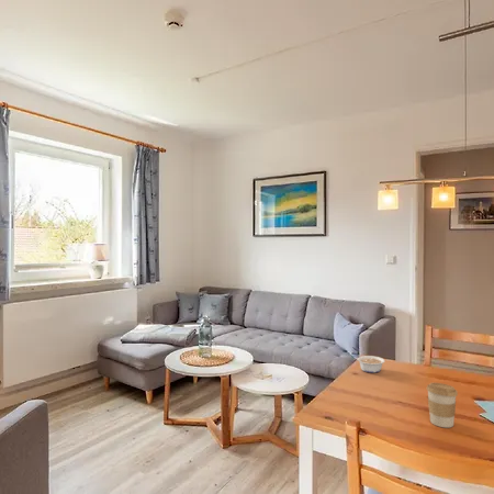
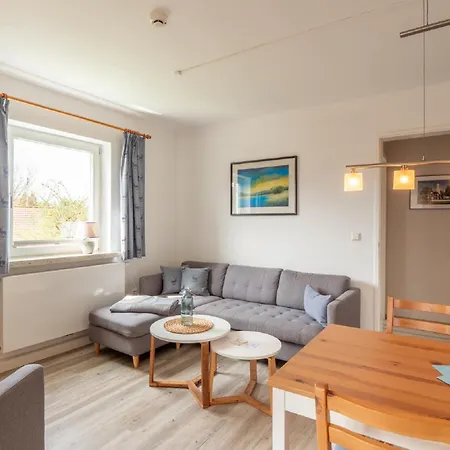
- legume [352,355,386,374]
- coffee cup [426,382,459,429]
